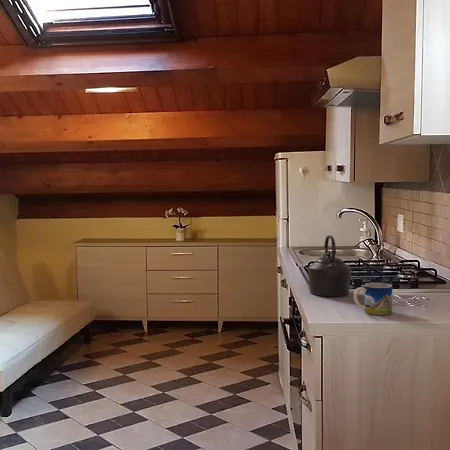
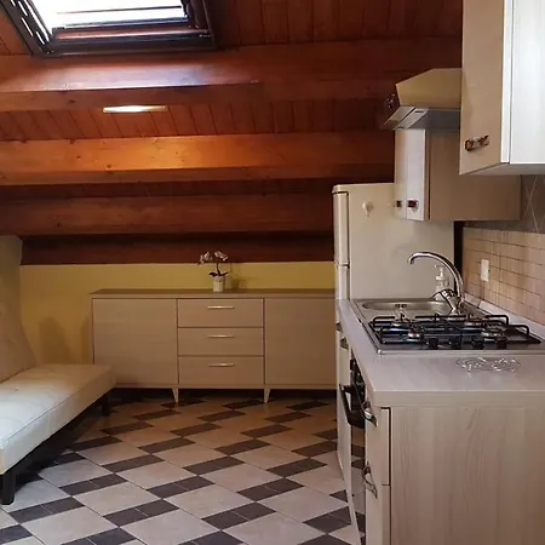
- mug [353,282,393,316]
- kettle [307,234,352,297]
